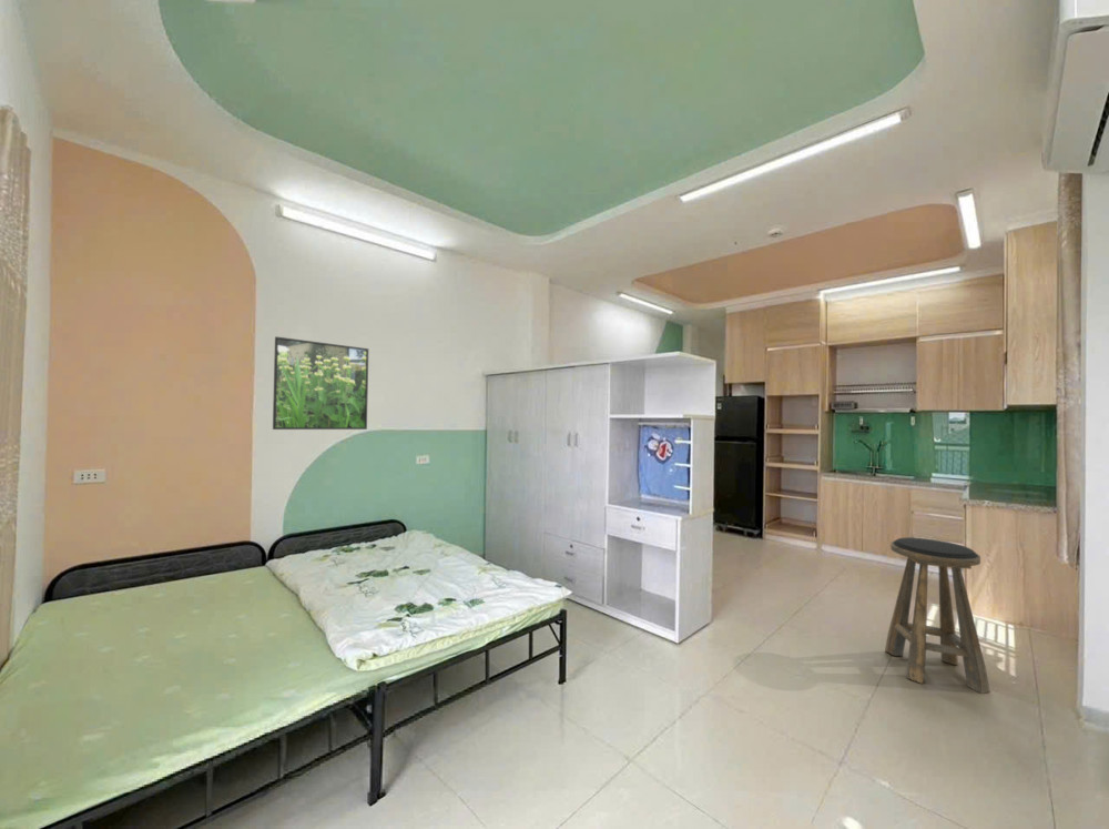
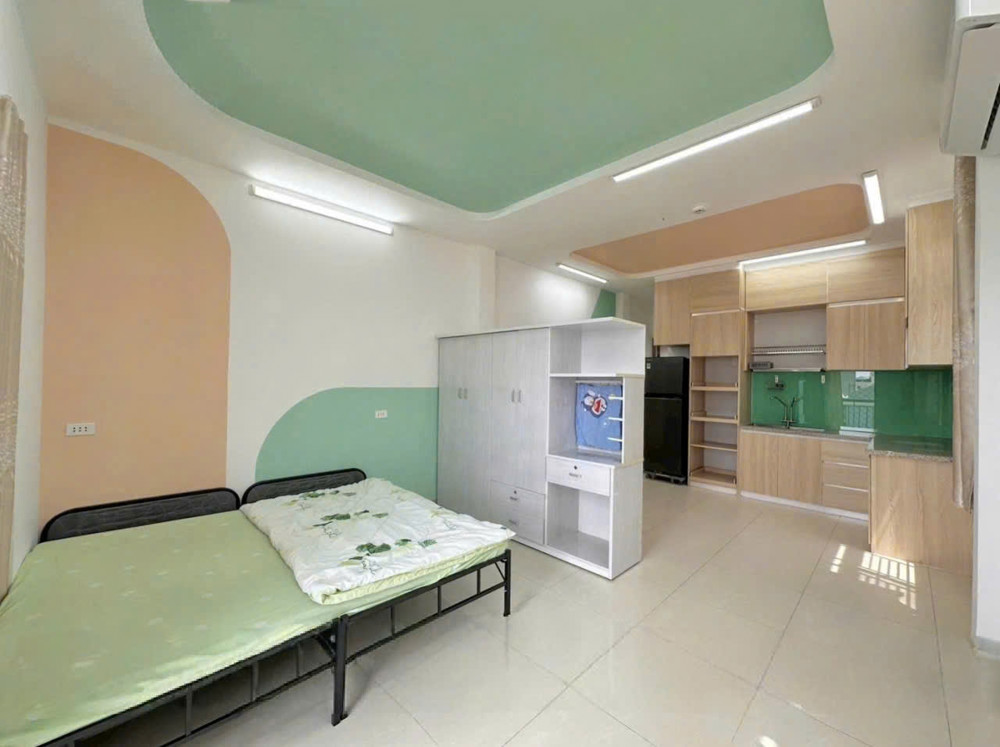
- stool [884,536,991,695]
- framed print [272,335,369,431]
